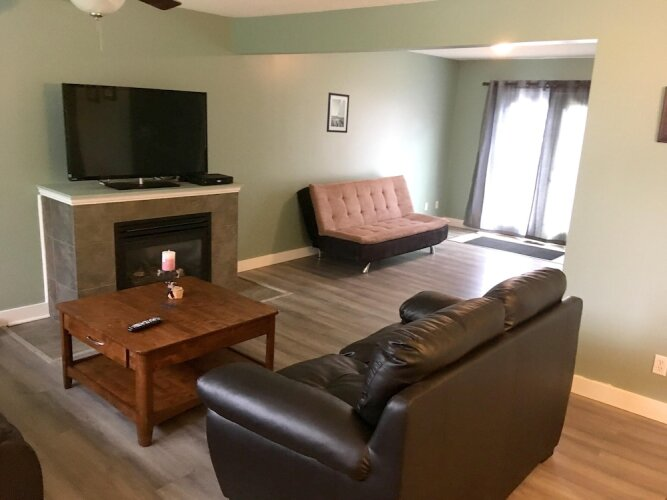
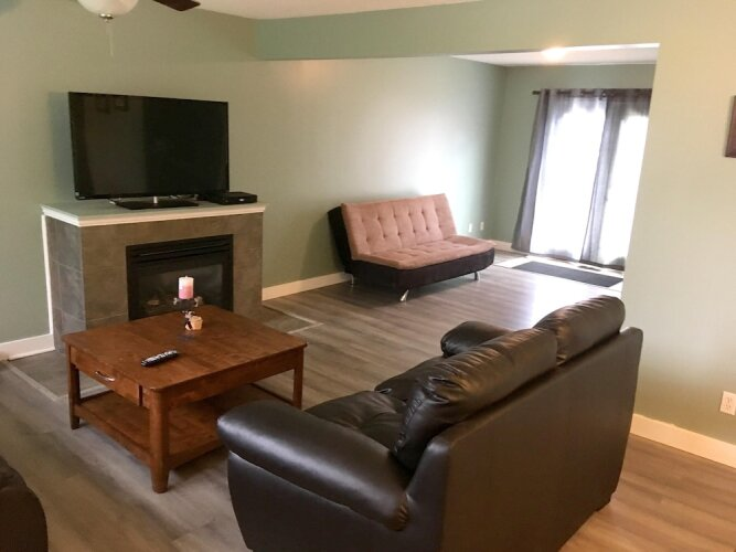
- wall art [326,92,350,134]
